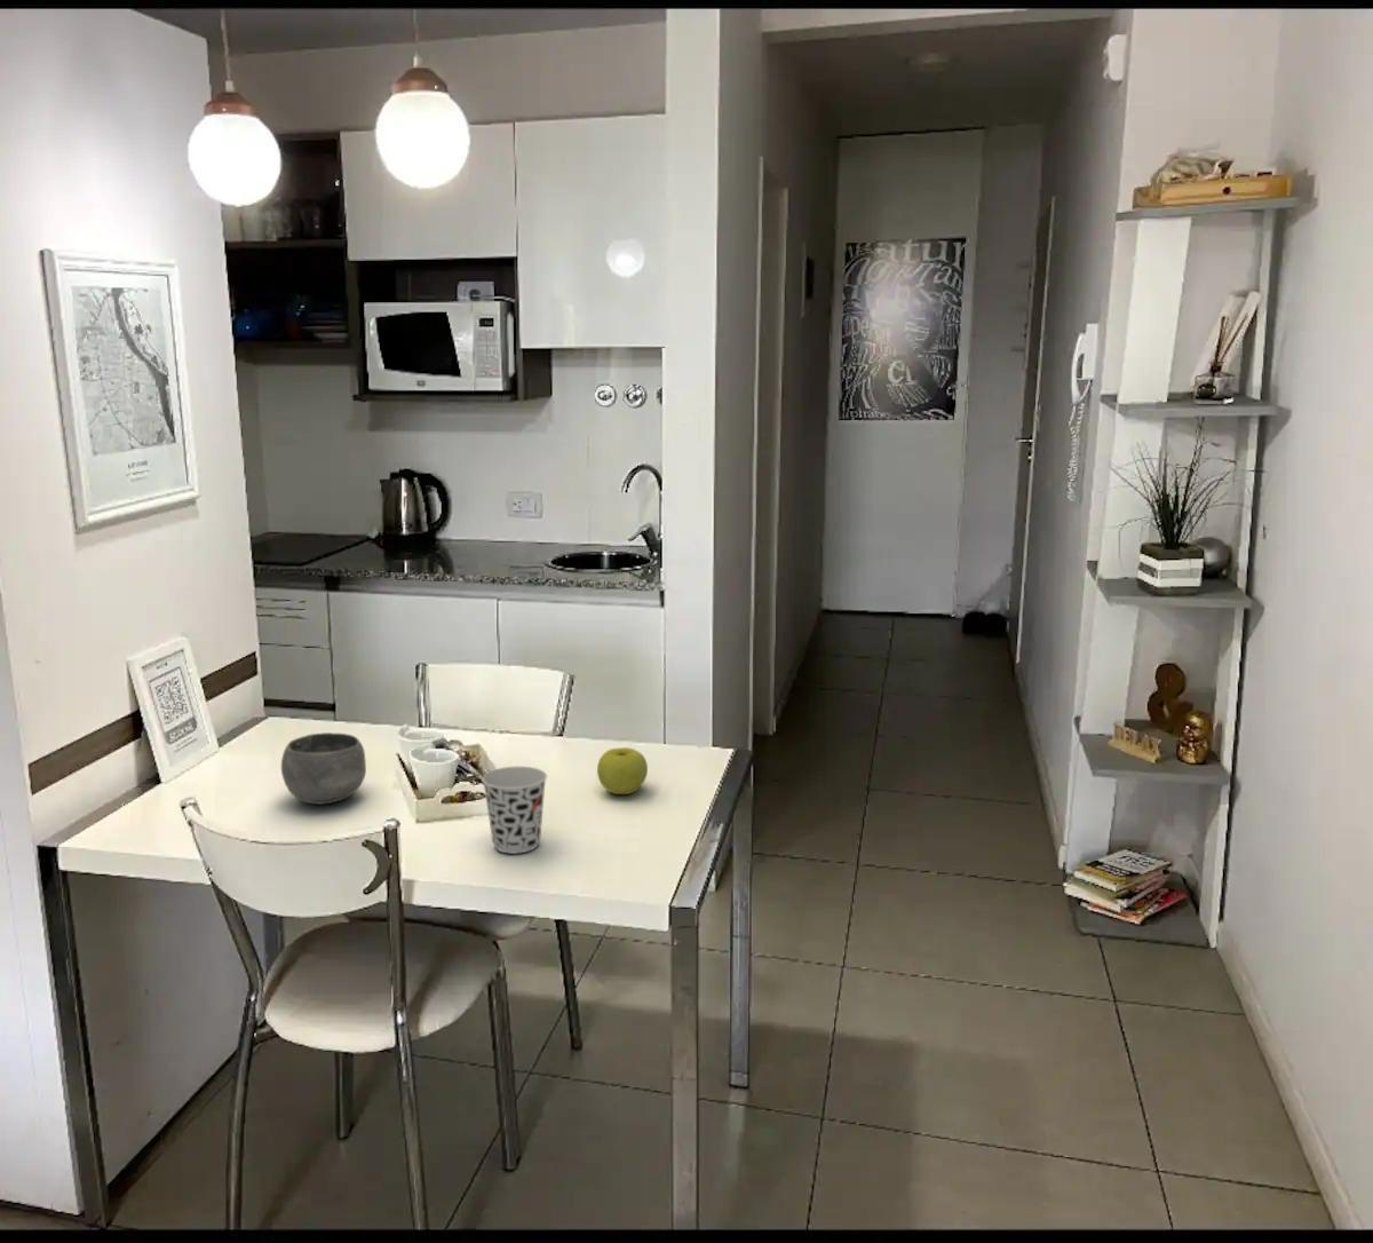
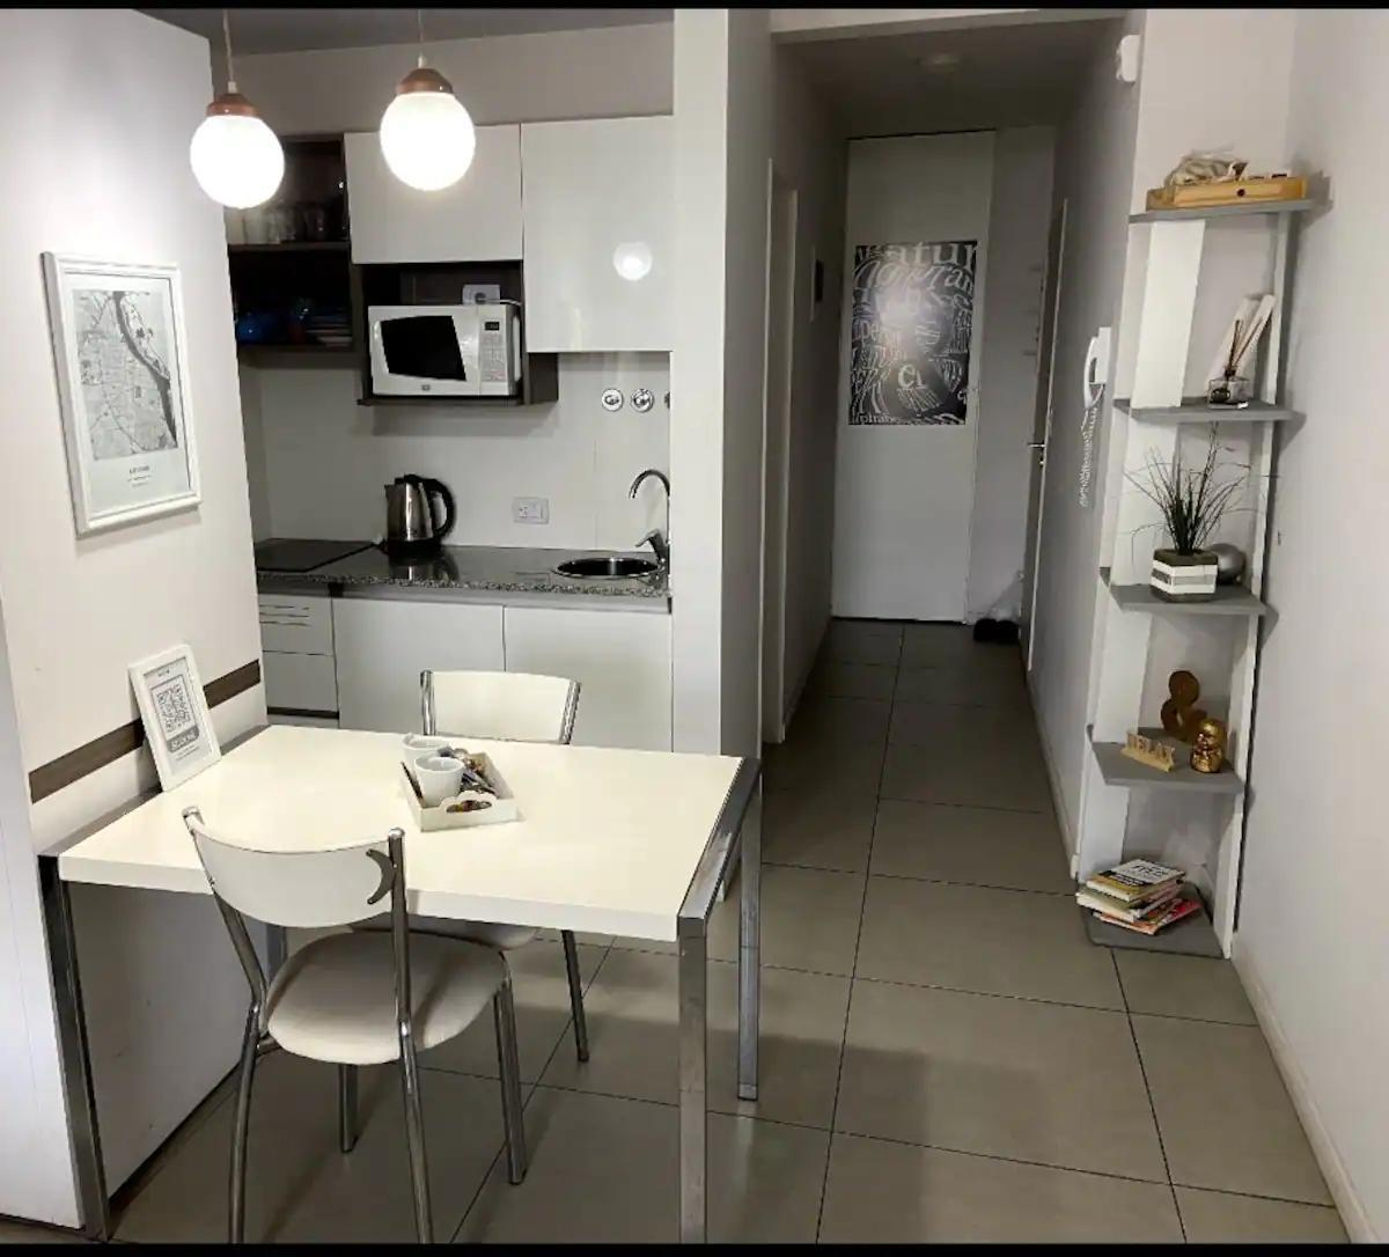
- apple [596,747,648,796]
- ceramic bowl [280,731,367,805]
- cup [481,766,548,855]
